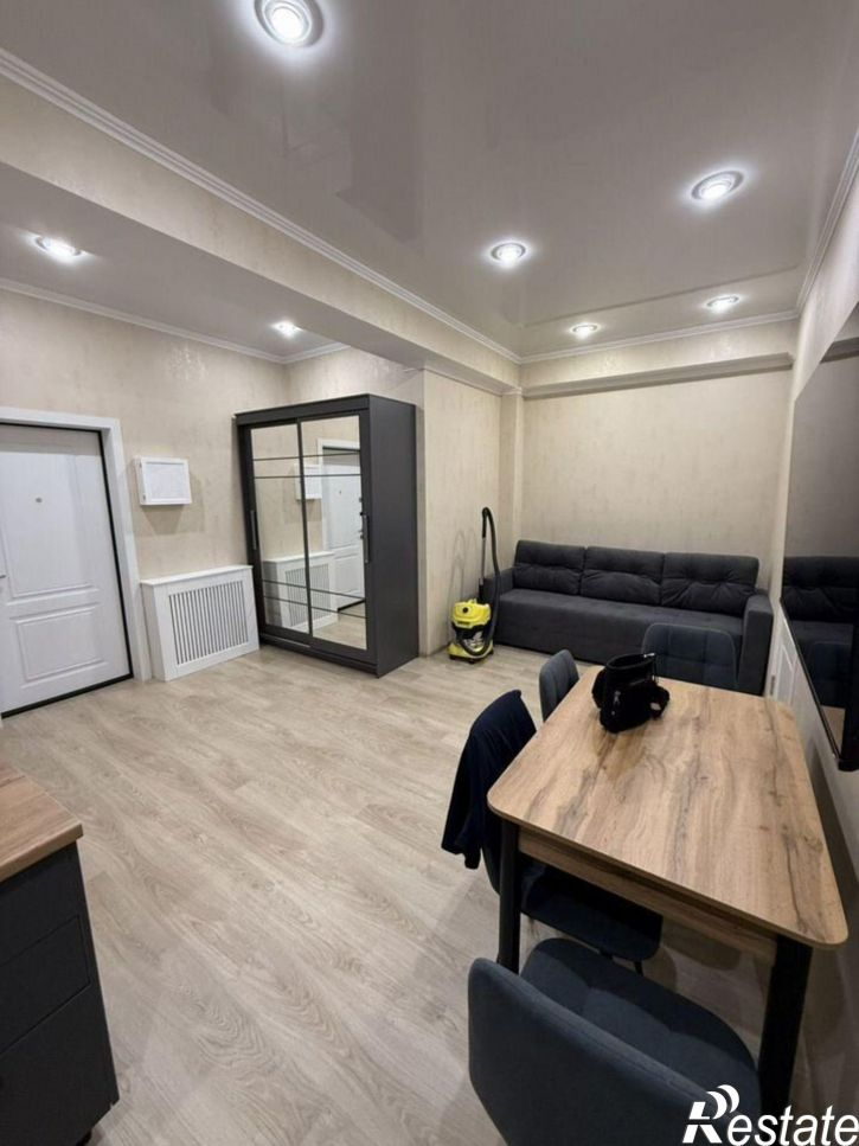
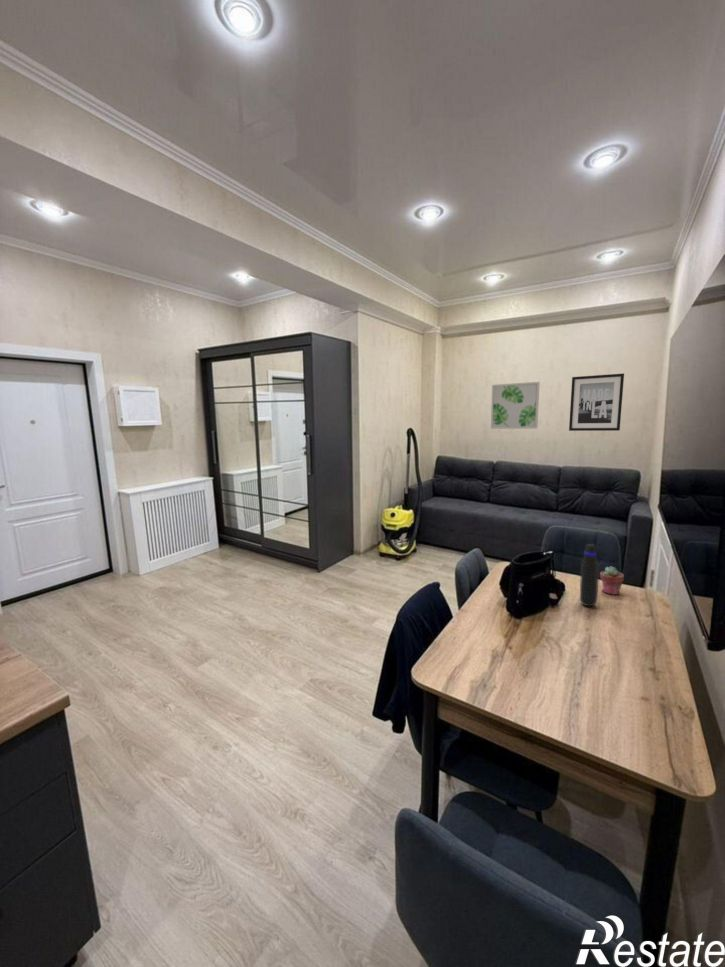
+ wall art [568,373,625,432]
+ water bottle [579,543,600,608]
+ potted succulent [599,565,625,596]
+ wall art [490,381,541,430]
